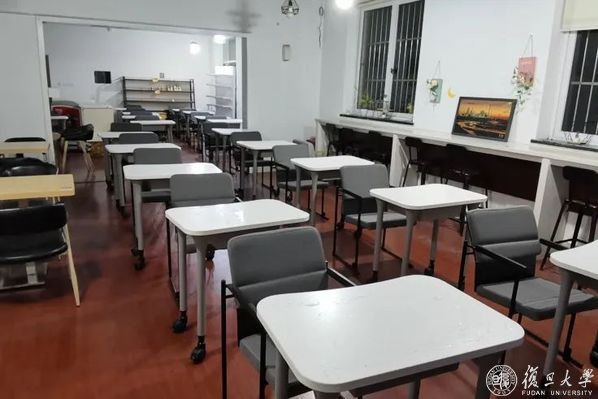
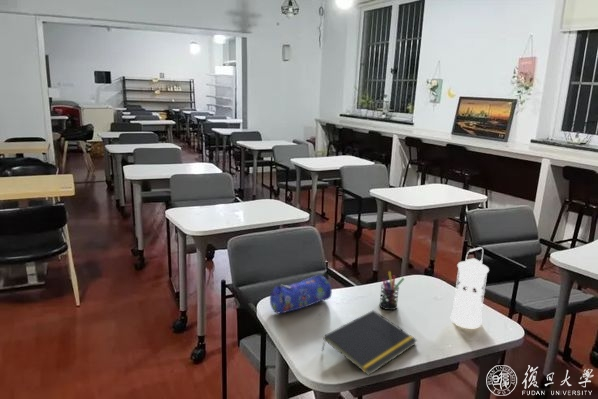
+ lantern [450,246,490,329]
+ pencil case [269,274,333,314]
+ notepad [321,309,418,377]
+ pen holder [378,270,405,311]
